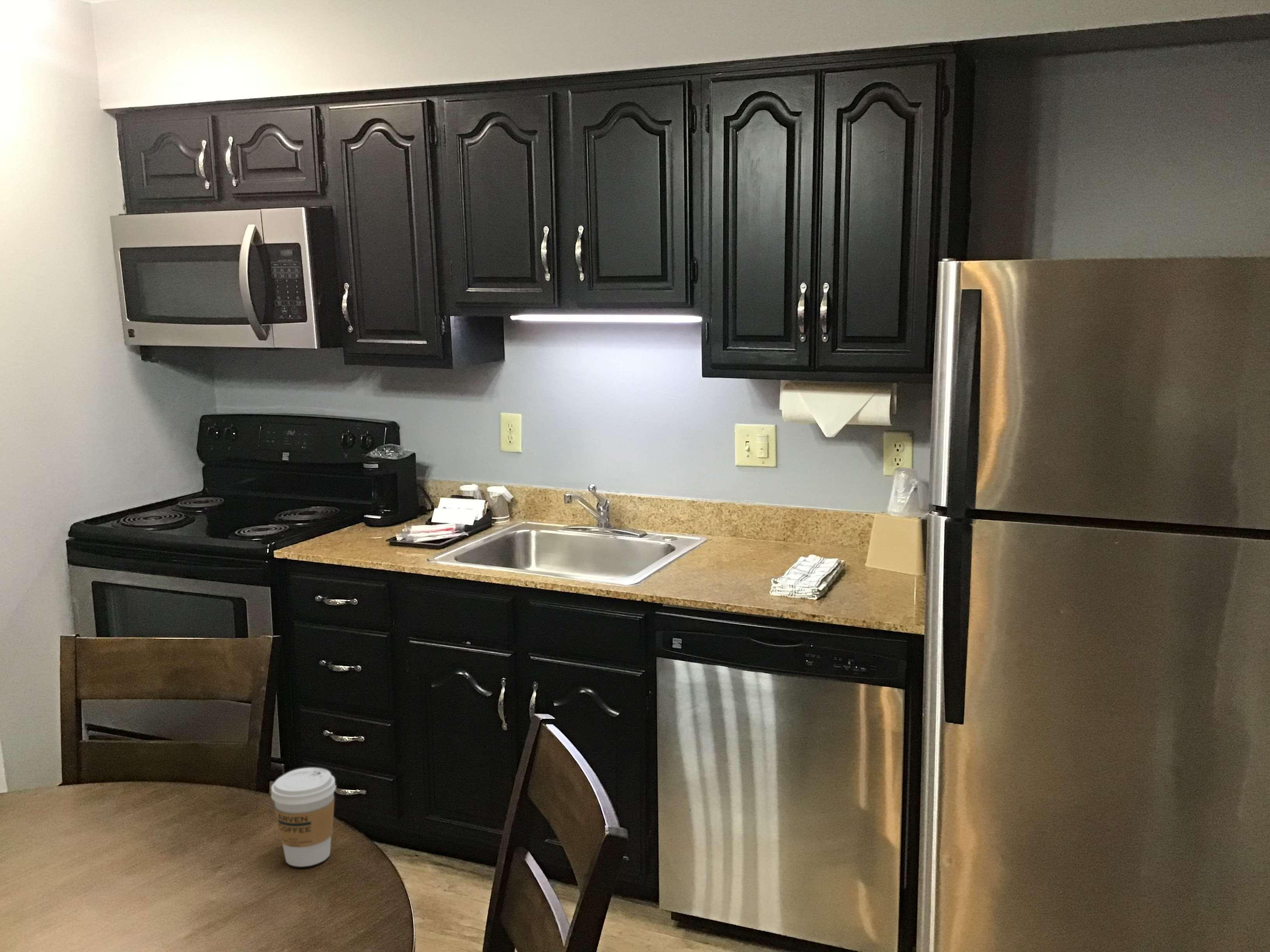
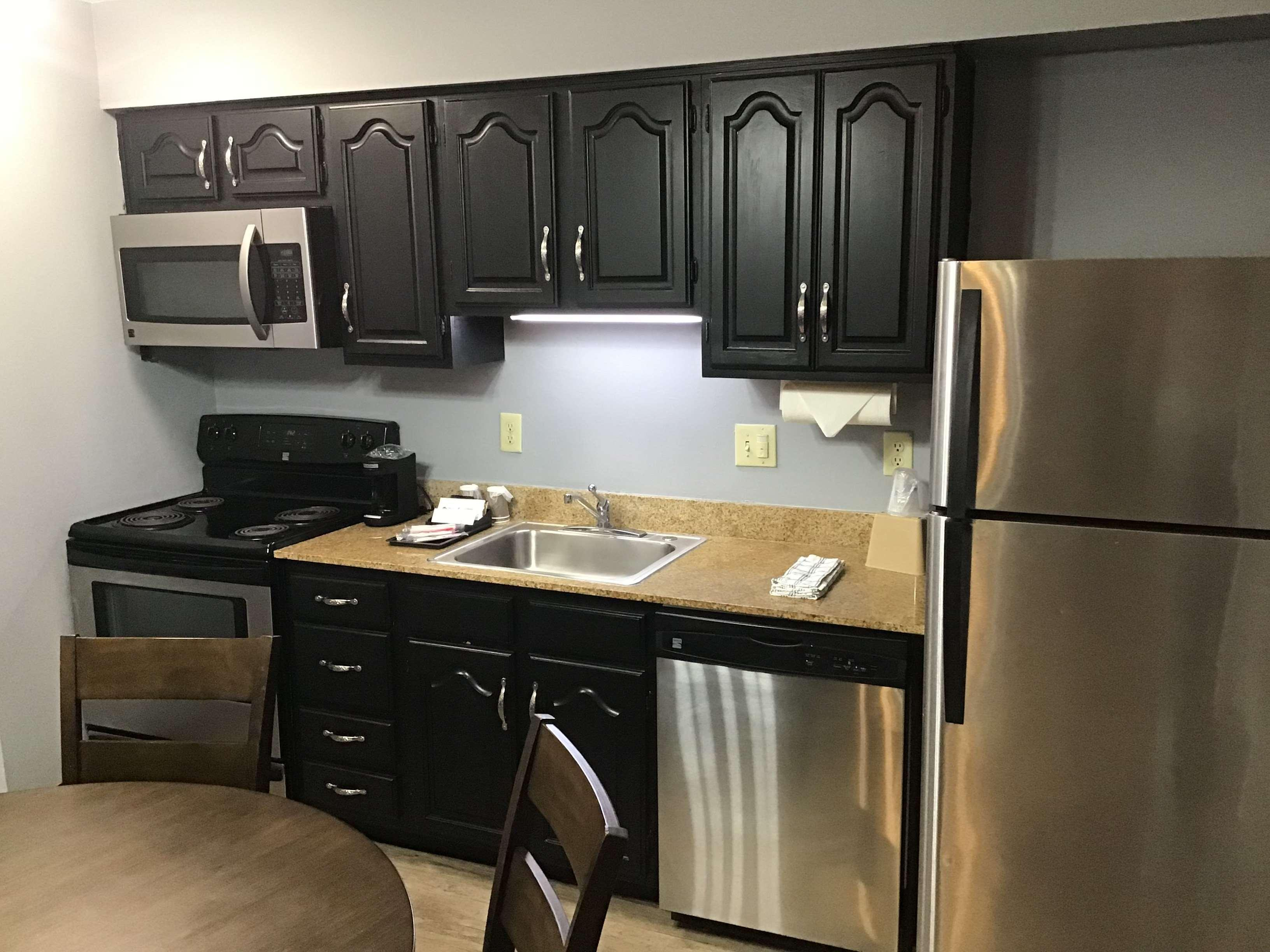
- coffee cup [271,767,336,867]
